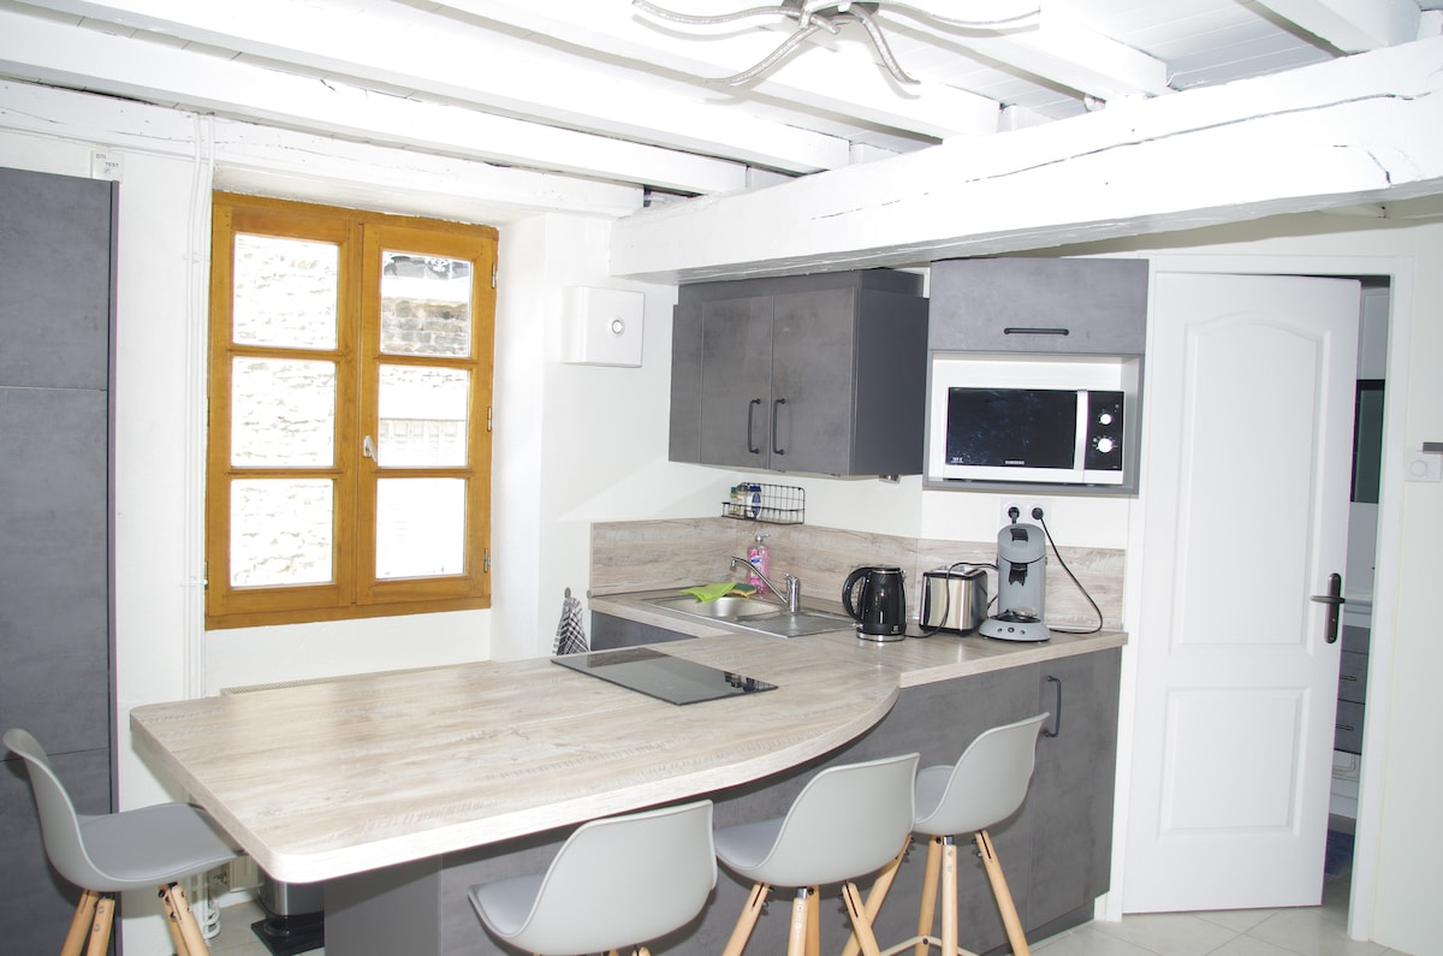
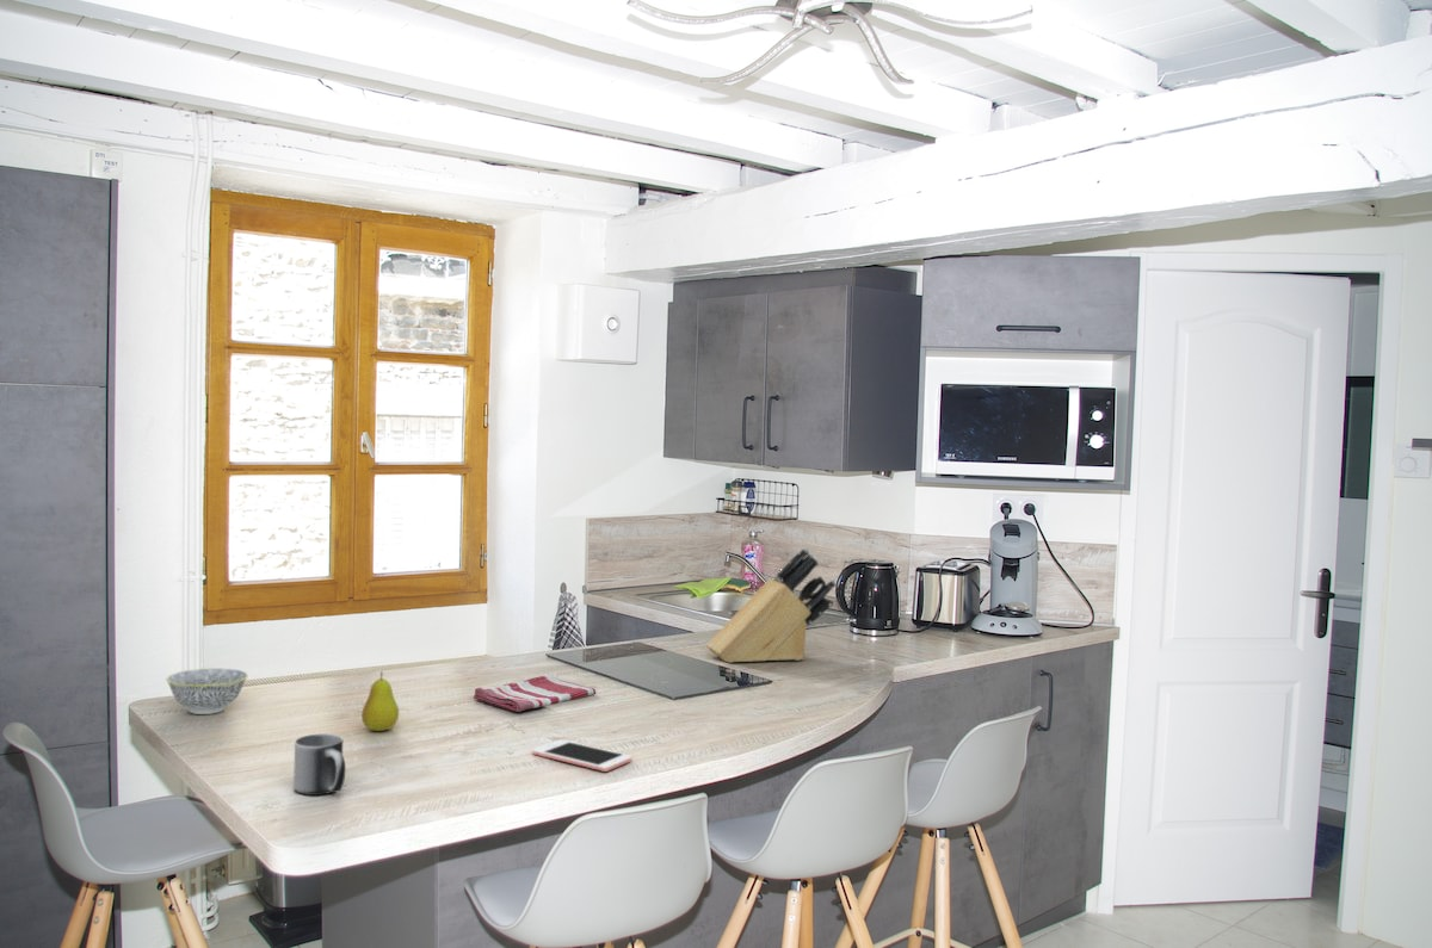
+ cell phone [531,739,632,773]
+ mug [292,732,346,797]
+ bowl [165,667,249,715]
+ knife block [705,547,837,664]
+ fruit [360,670,400,732]
+ dish towel [473,675,597,713]
